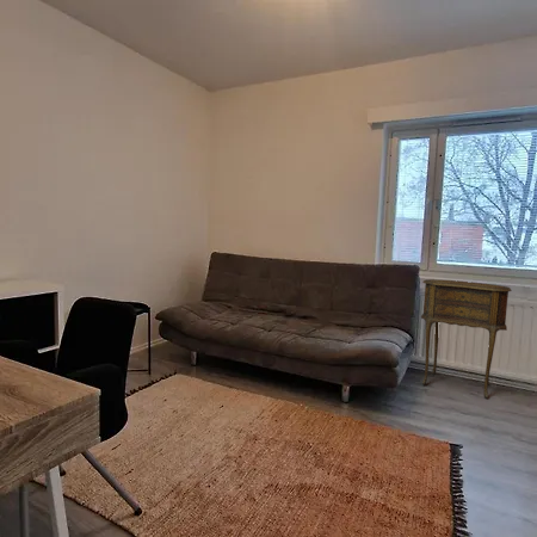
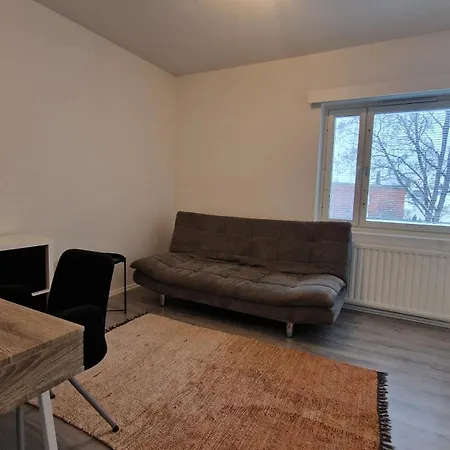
- side table [420,278,513,400]
